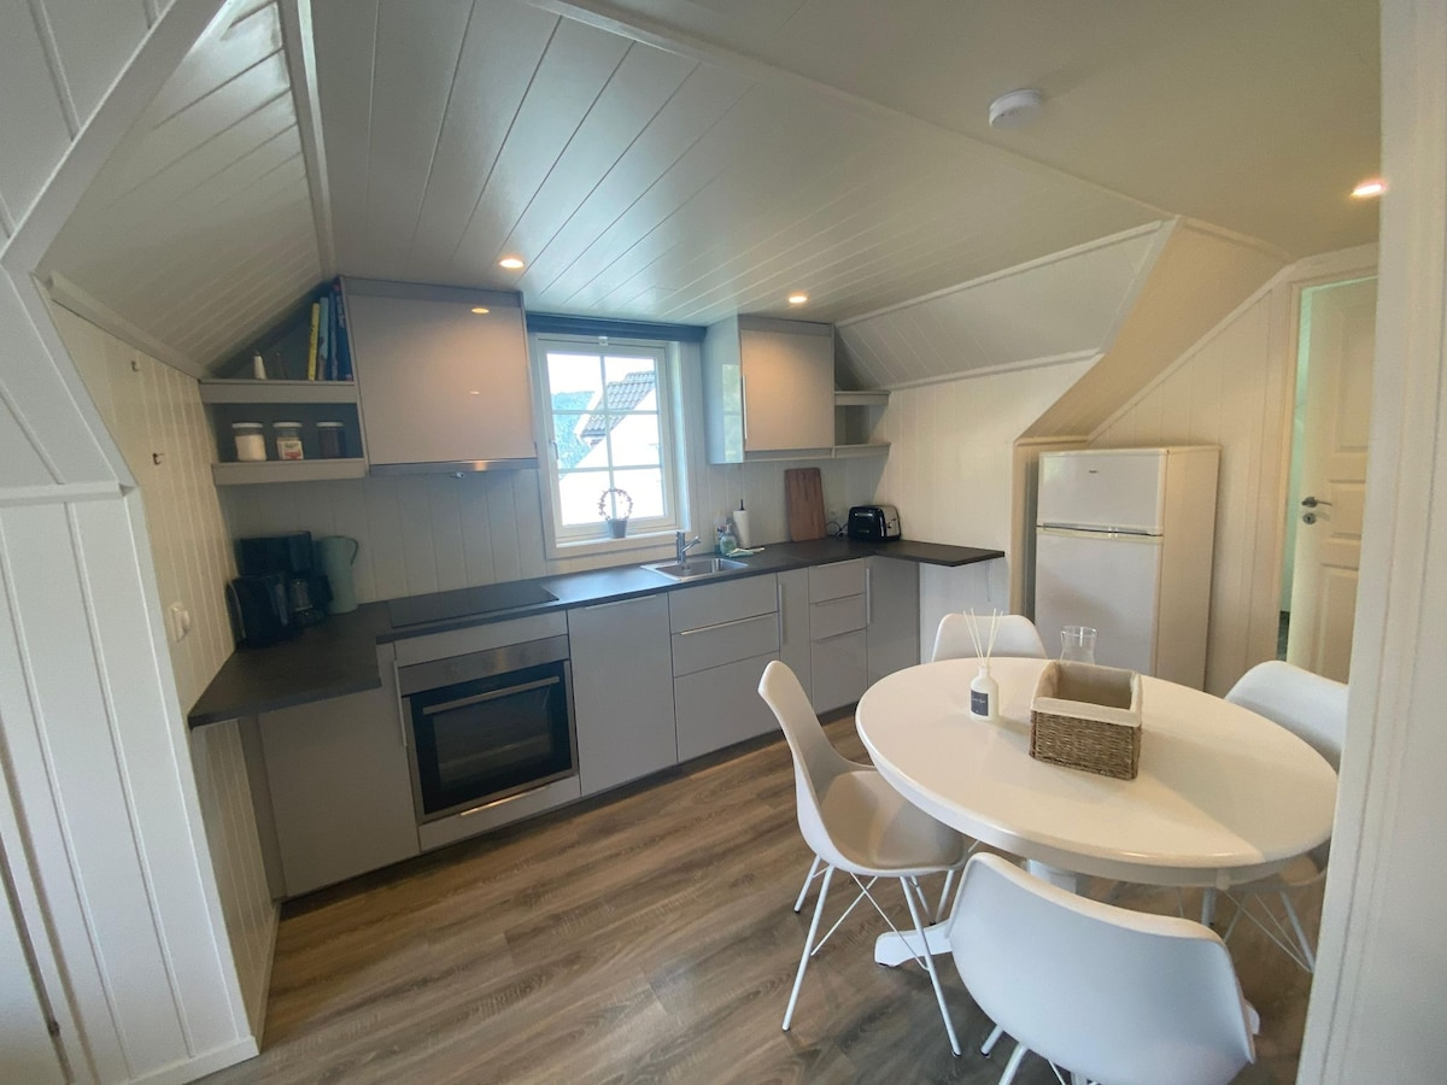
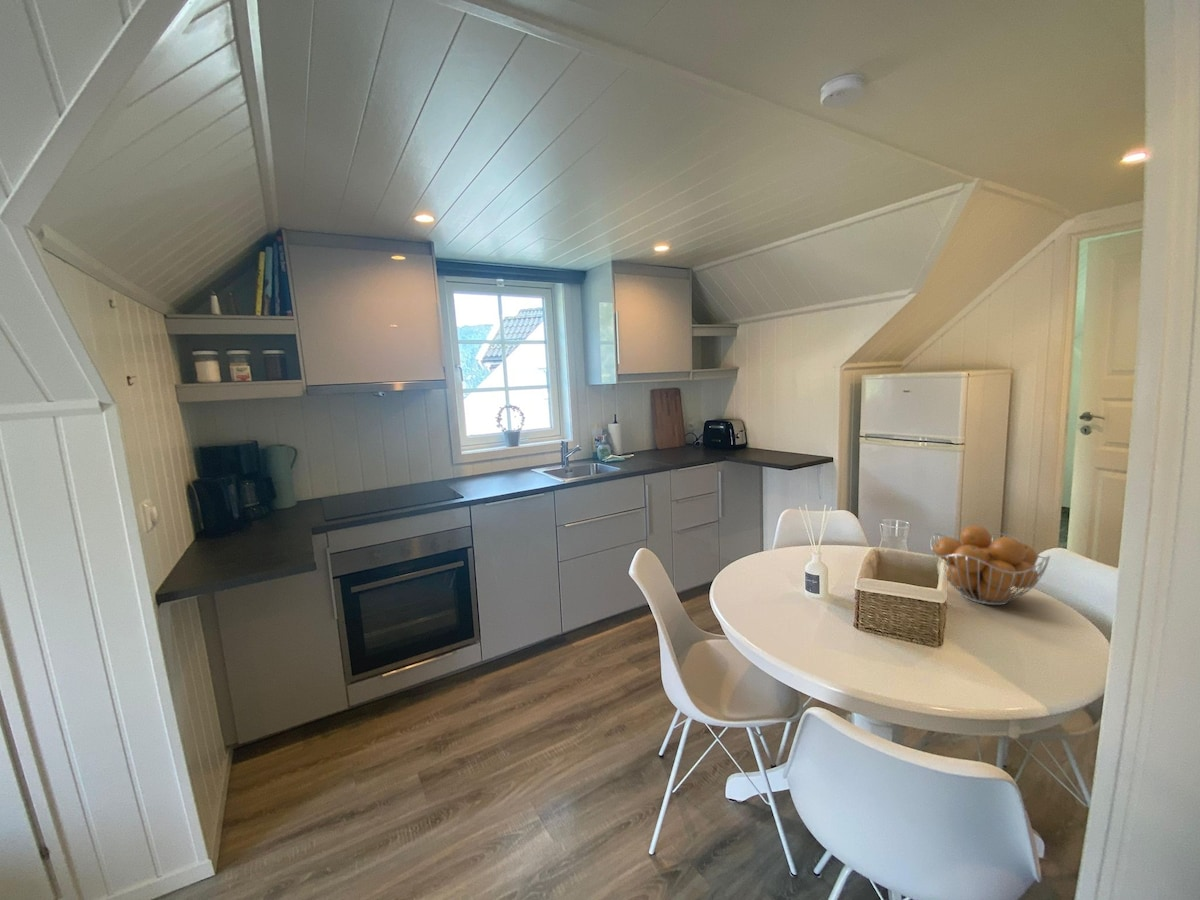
+ fruit basket [929,525,1051,606]
